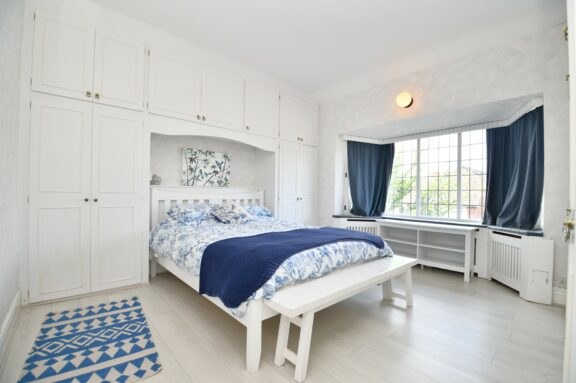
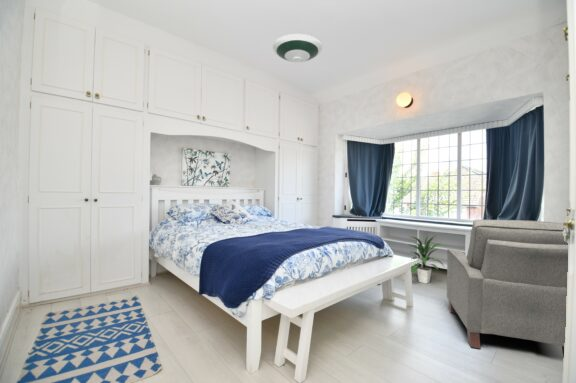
+ indoor plant [404,234,445,285]
+ chair [446,219,569,357]
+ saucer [272,33,323,63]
